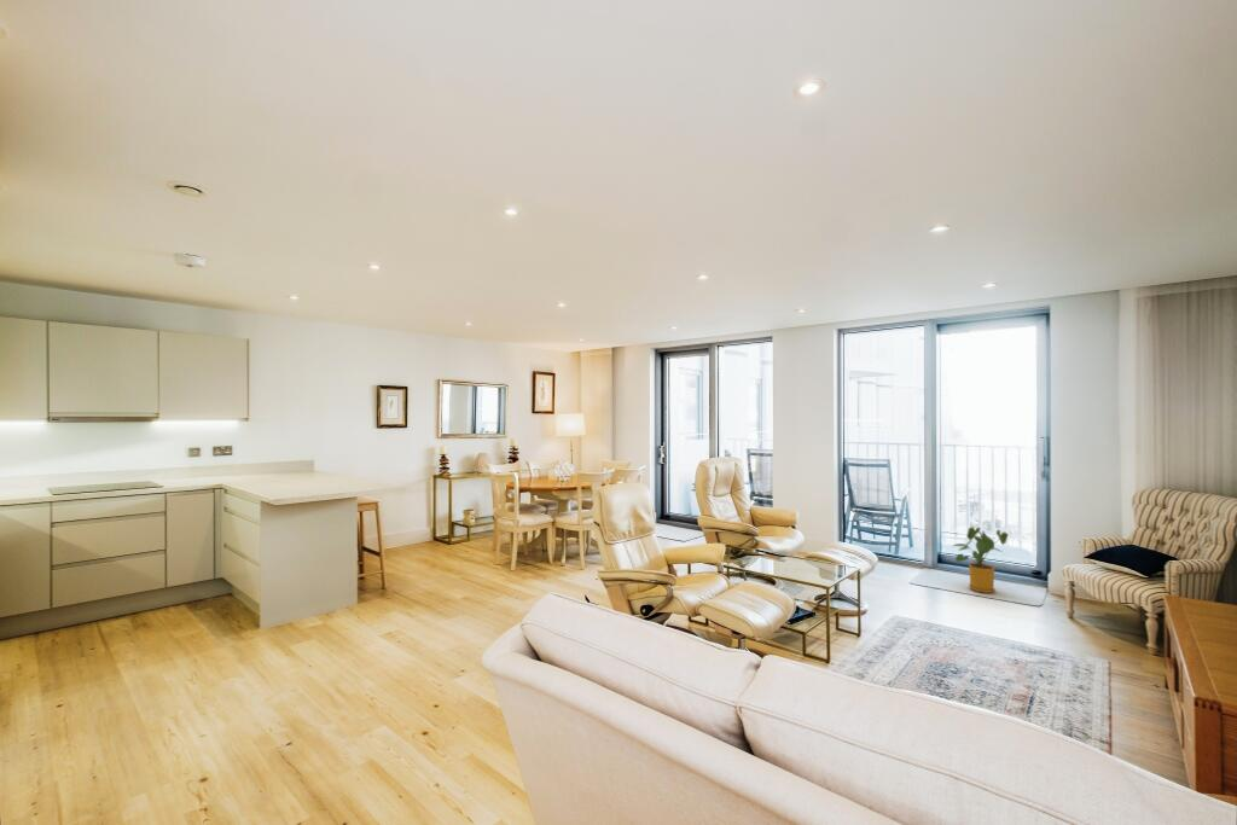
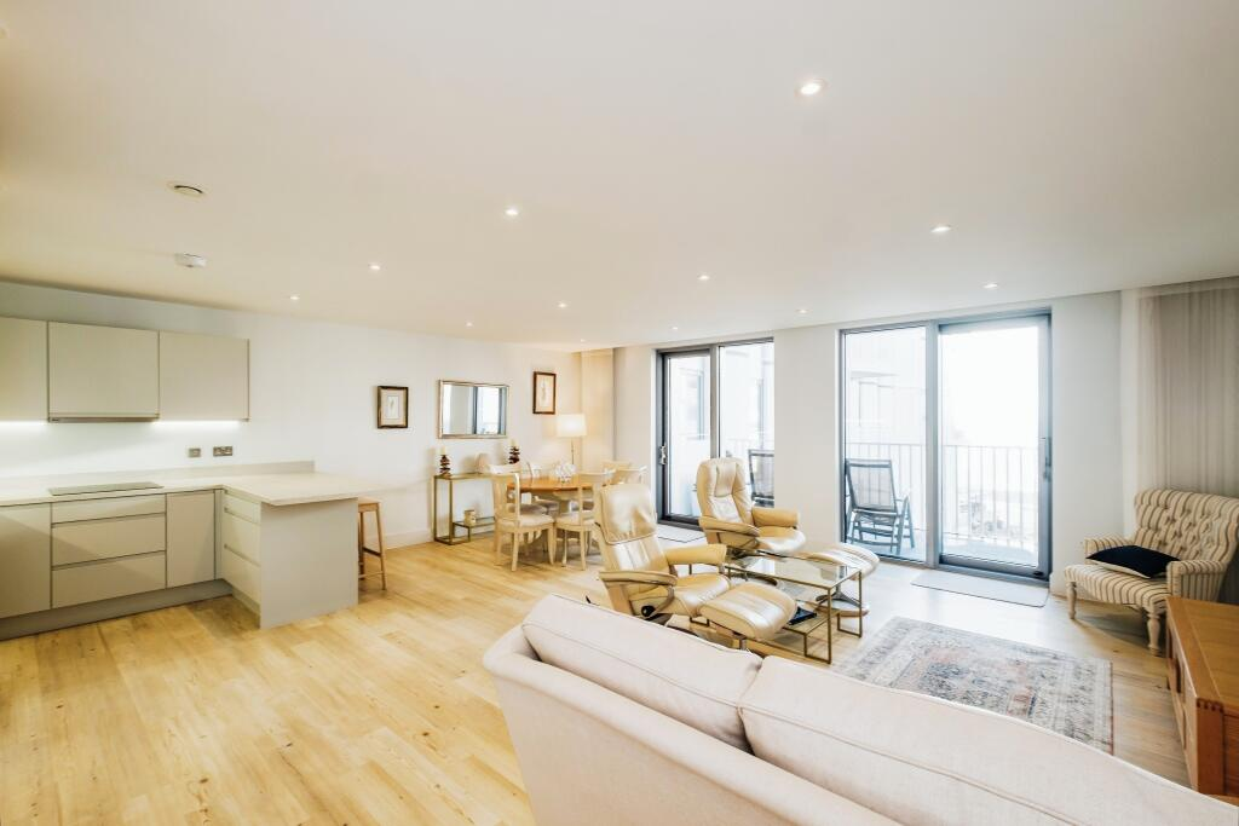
- house plant [952,527,1010,594]
